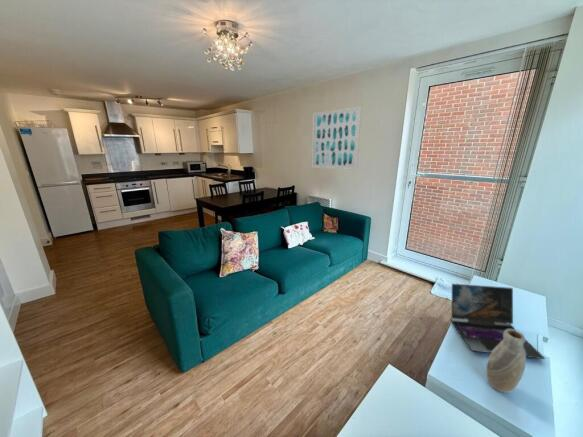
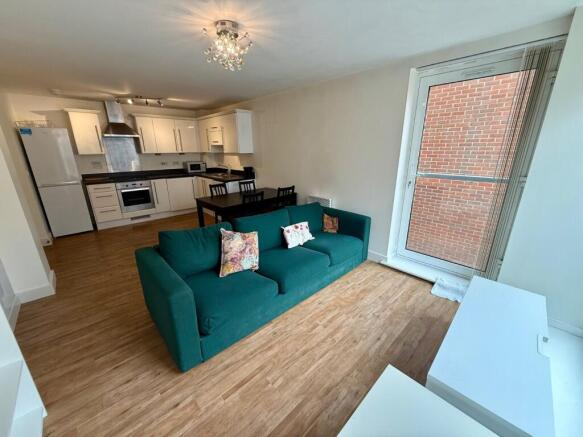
- laptop [449,282,546,360]
- wall art [311,105,363,171]
- vase [485,329,527,393]
